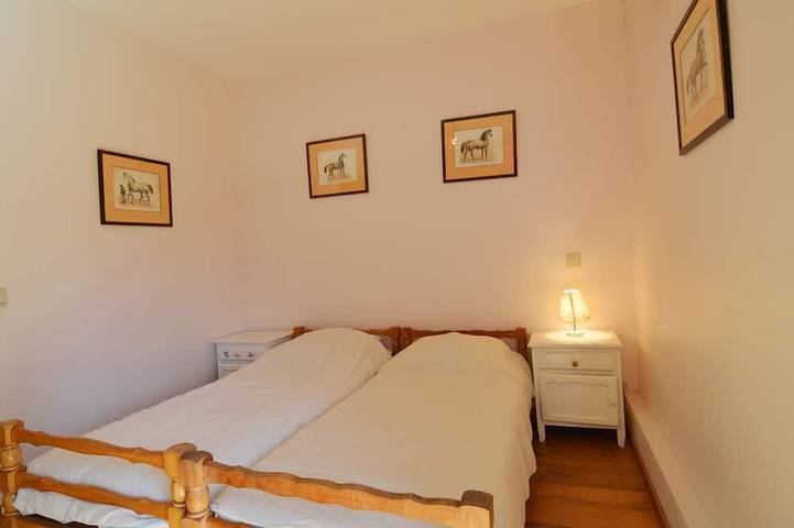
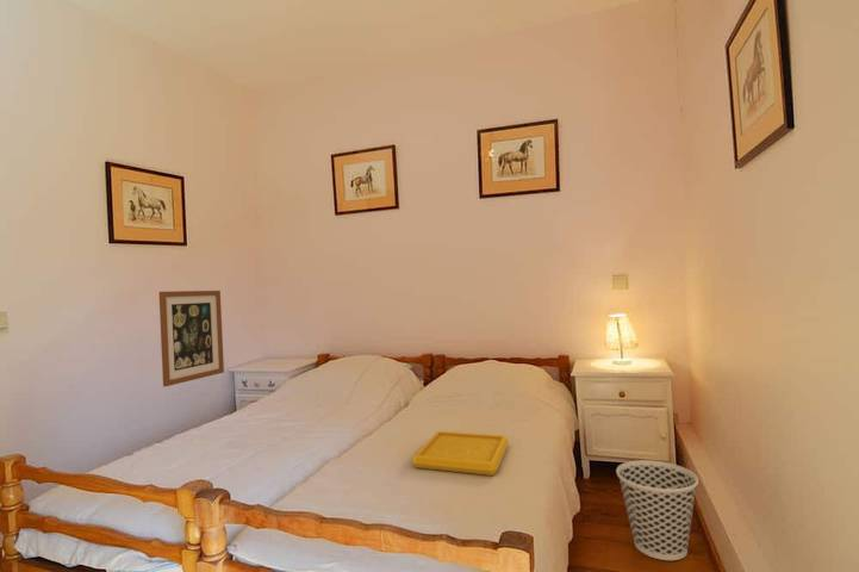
+ wastebasket [615,459,699,561]
+ wall art [158,290,225,387]
+ serving tray [411,430,510,477]
